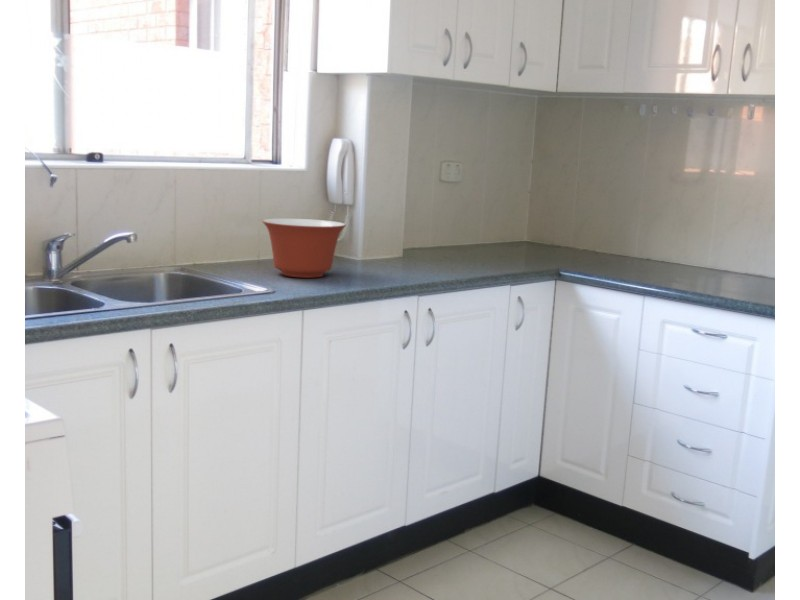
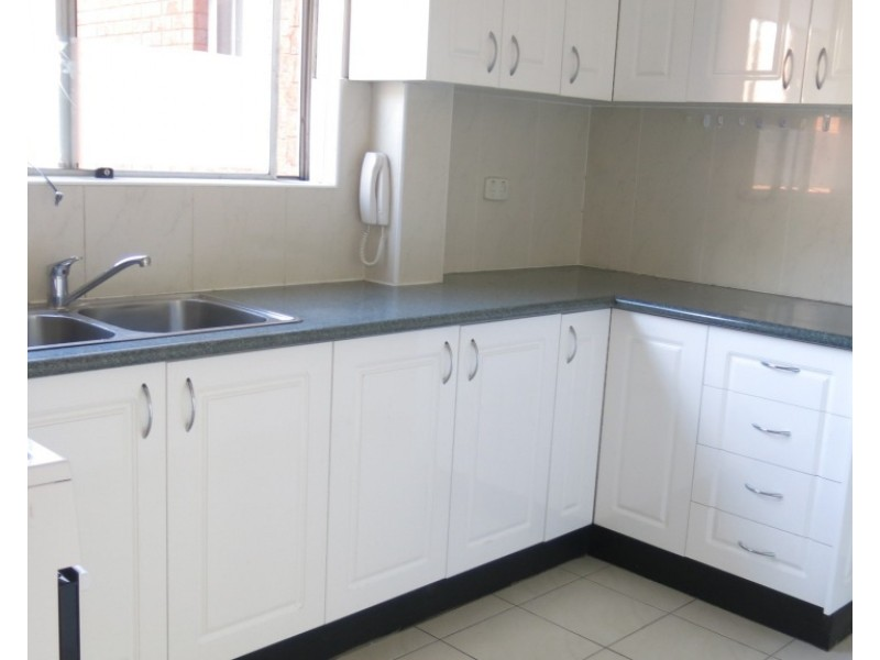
- mixing bowl [261,218,347,279]
